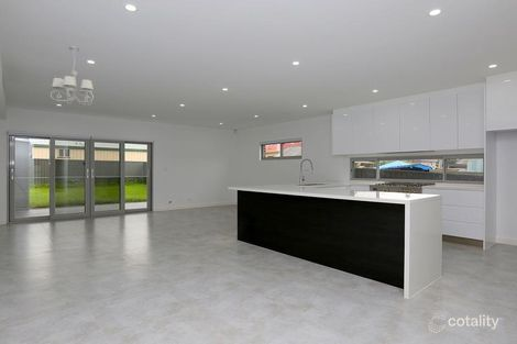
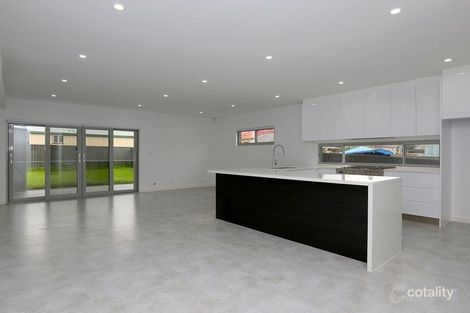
- chandelier [50,45,95,106]
